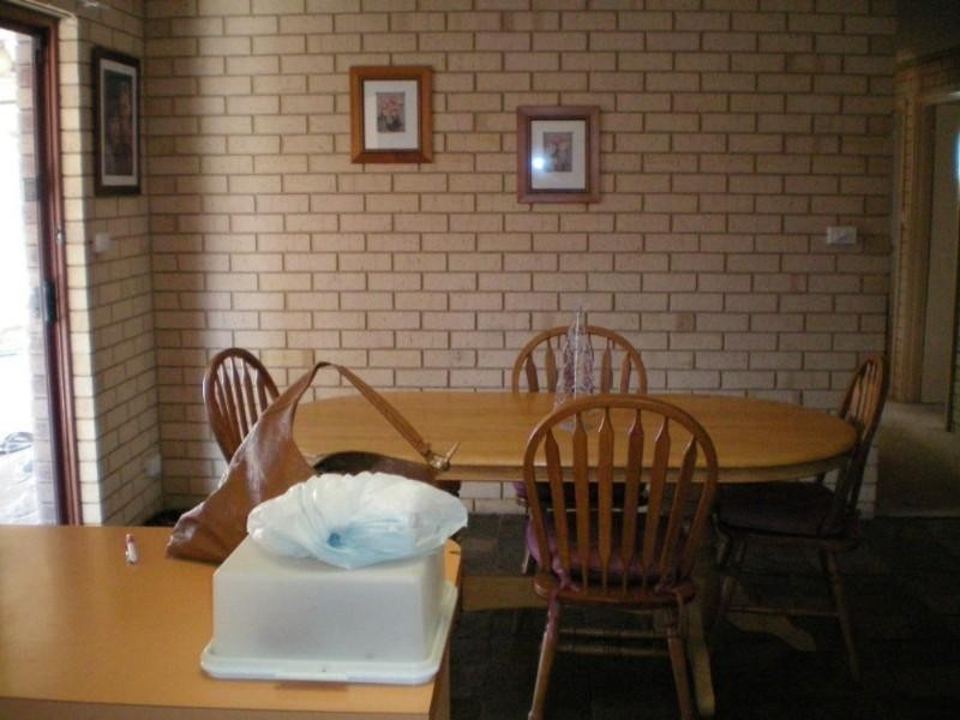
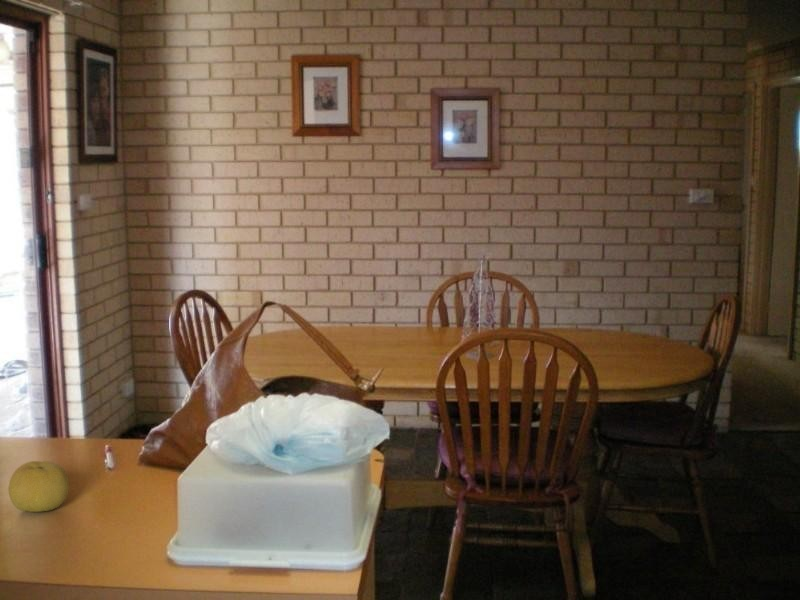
+ fruit [7,460,70,513]
